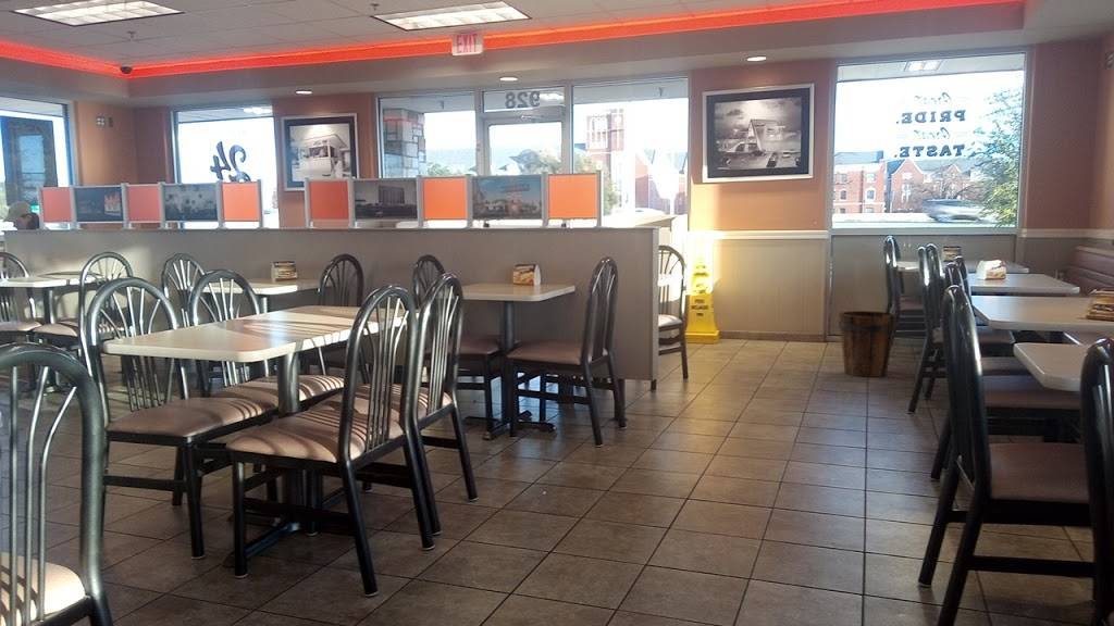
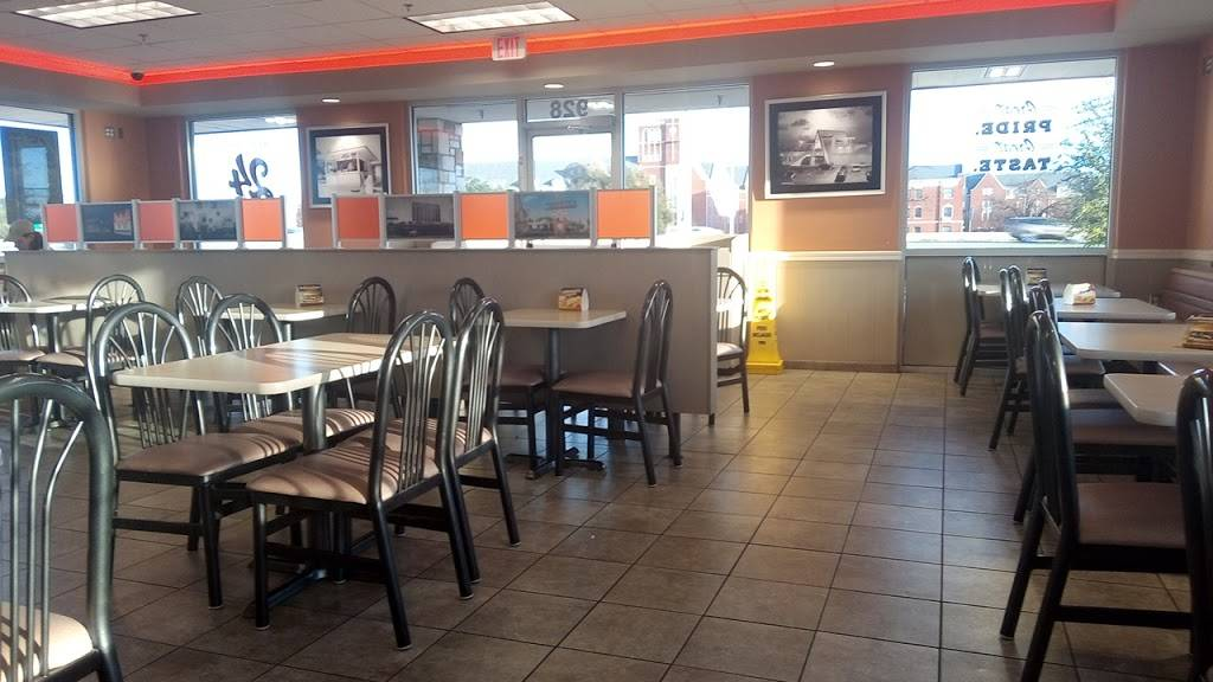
- bucket [838,310,898,378]
